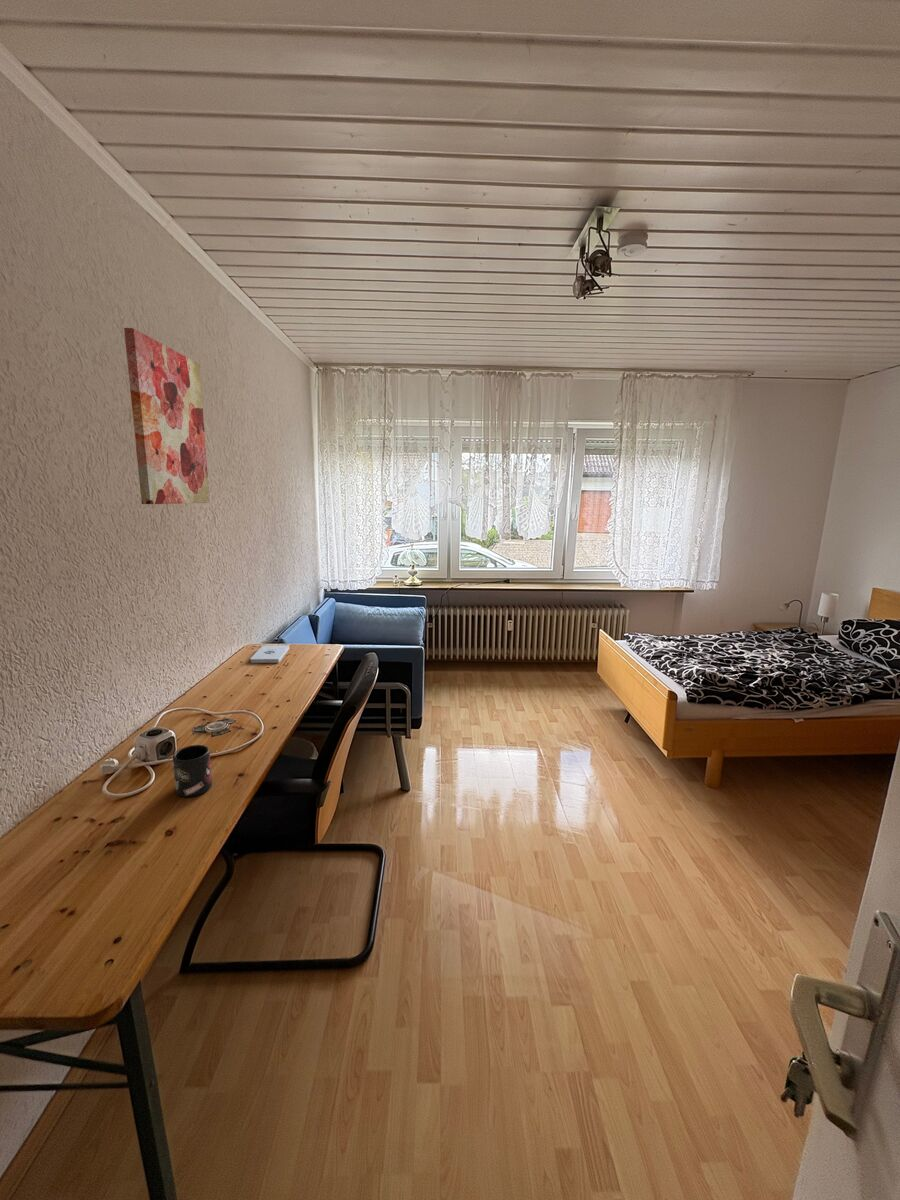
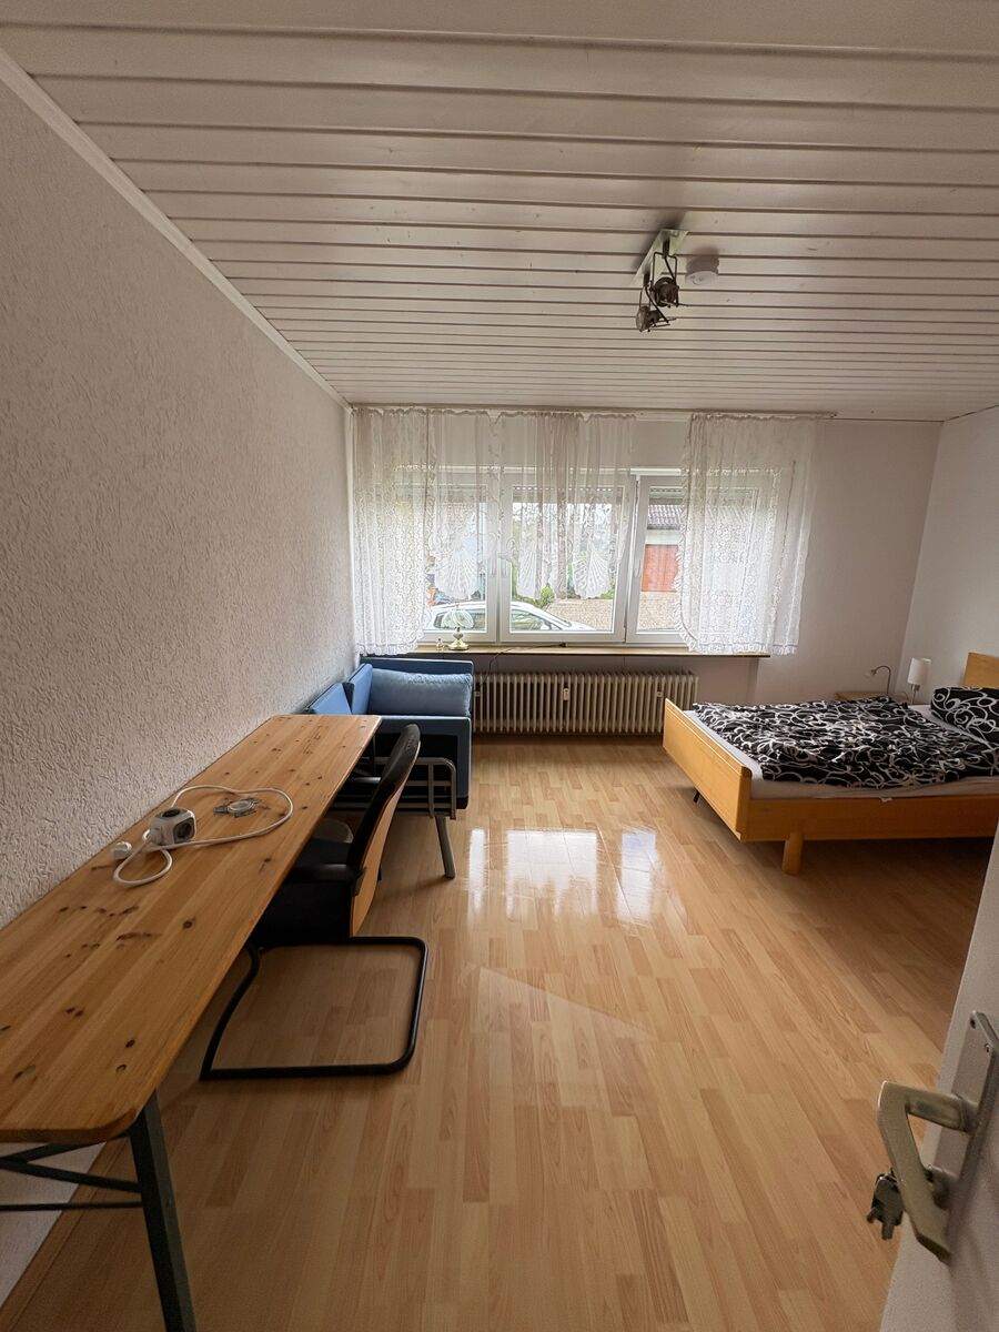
- notepad [249,644,290,664]
- wall art [123,327,211,505]
- mug [172,744,213,798]
